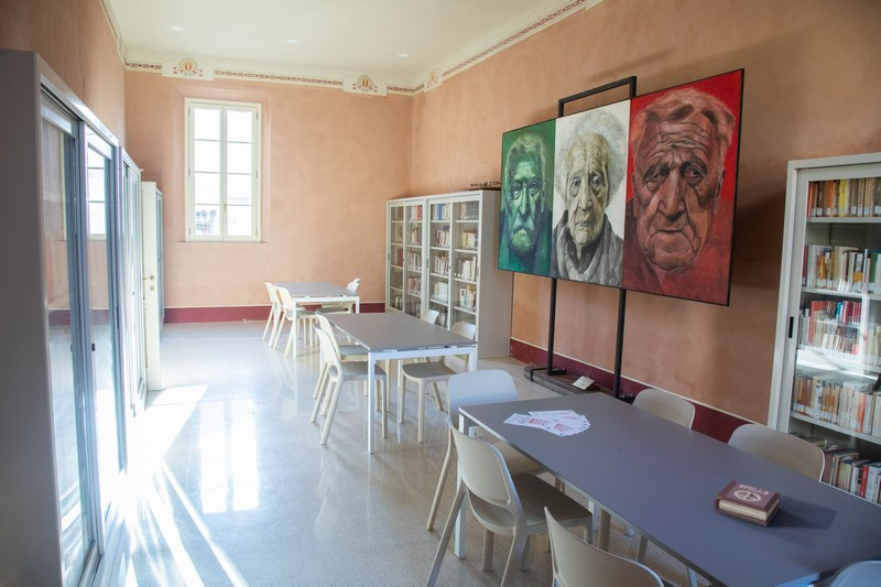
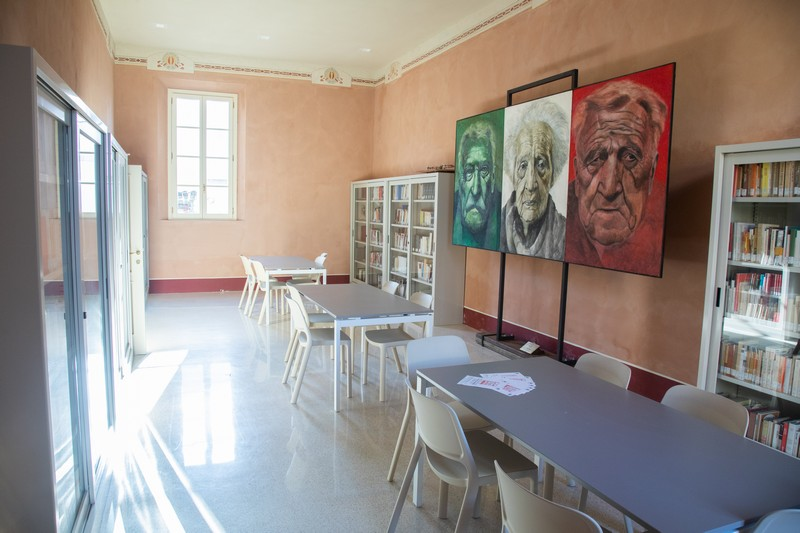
- book [714,479,782,528]
